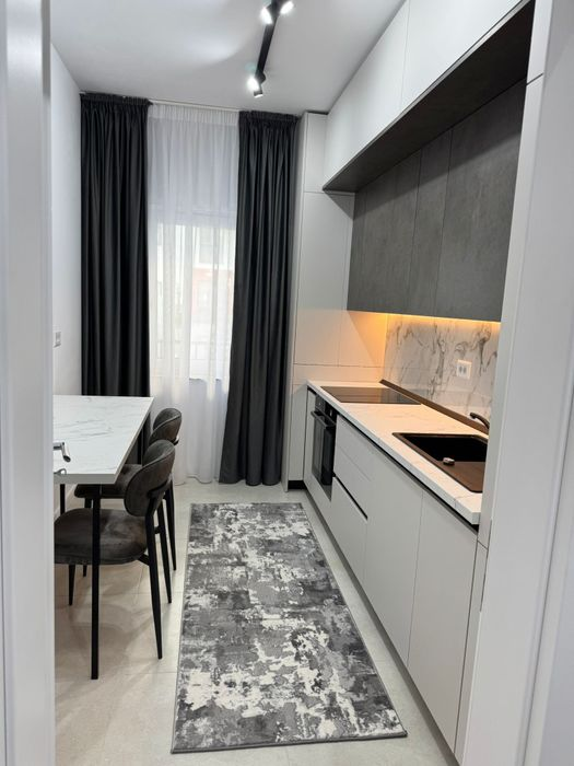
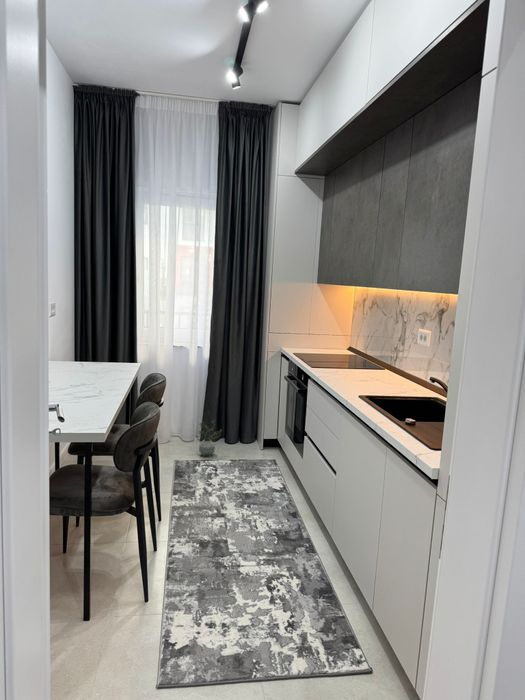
+ potted plant [197,419,223,457]
